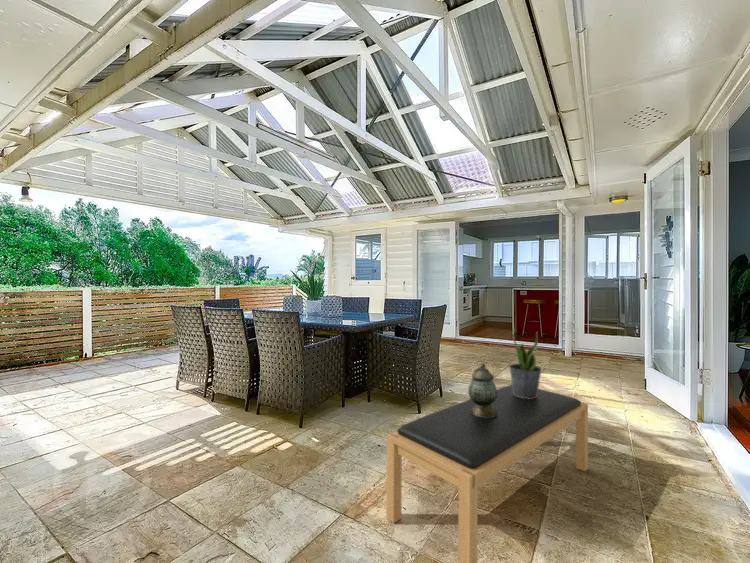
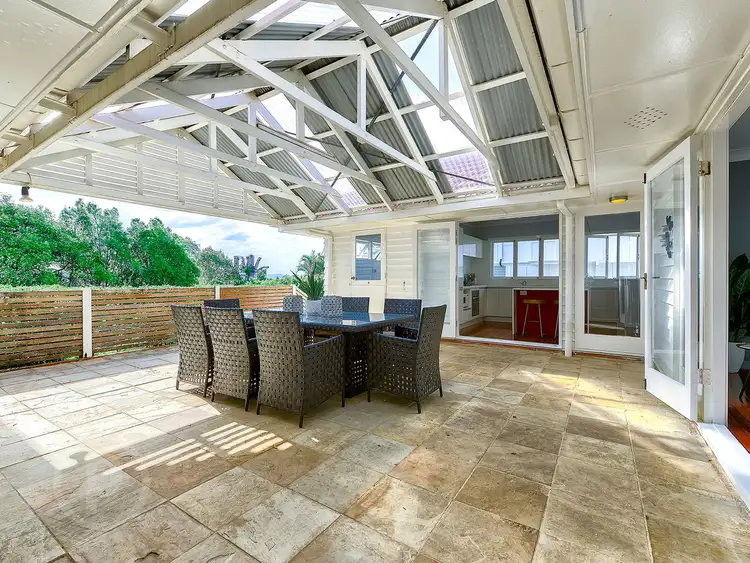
- bench [385,384,589,563]
- potted plant [508,327,543,399]
- lantern [468,363,498,418]
